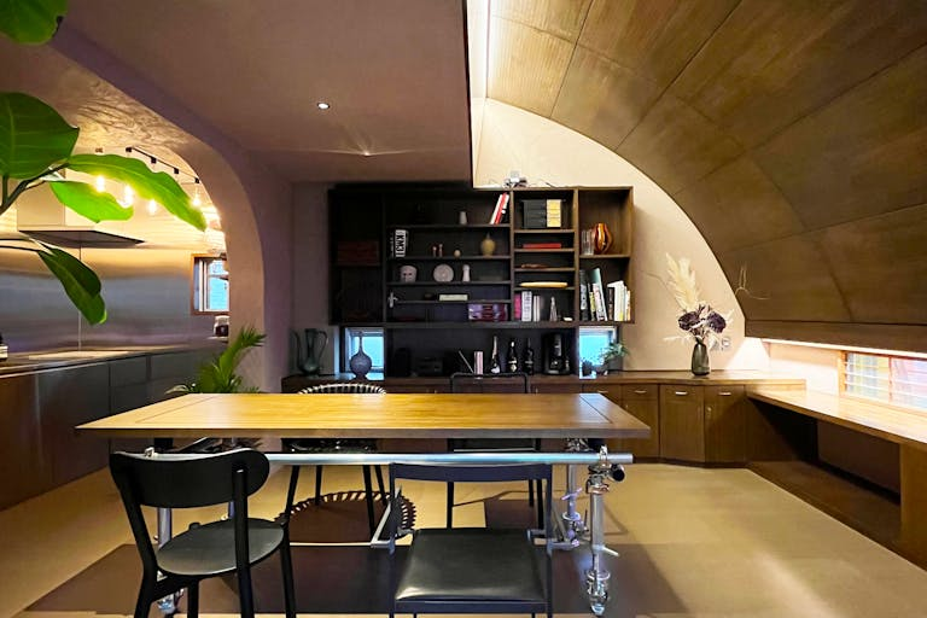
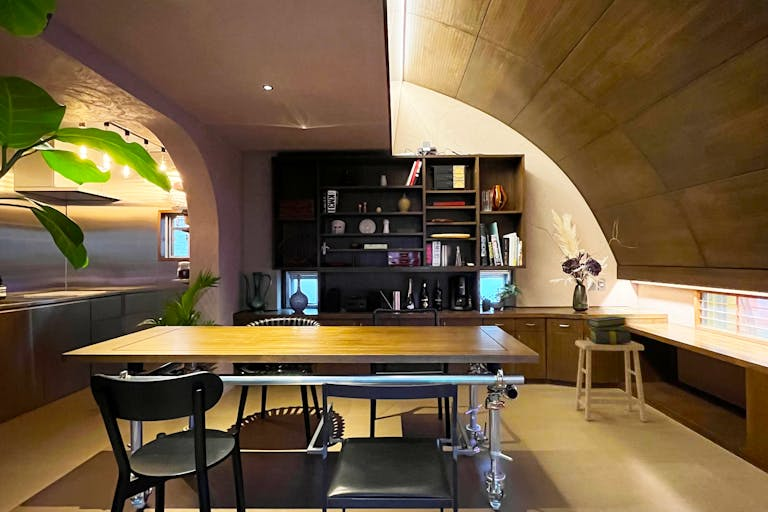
+ stool [574,339,648,423]
+ stack of books [586,315,632,344]
